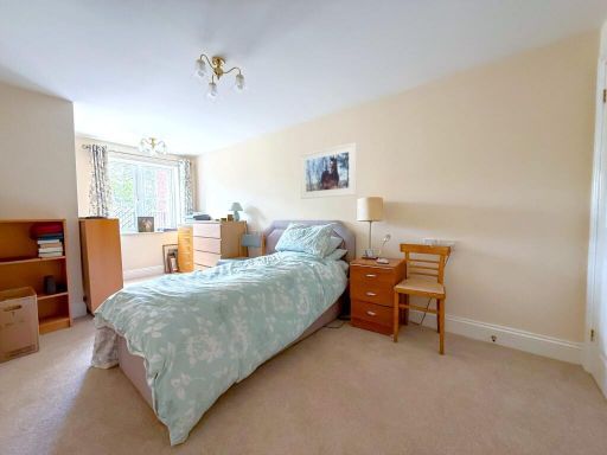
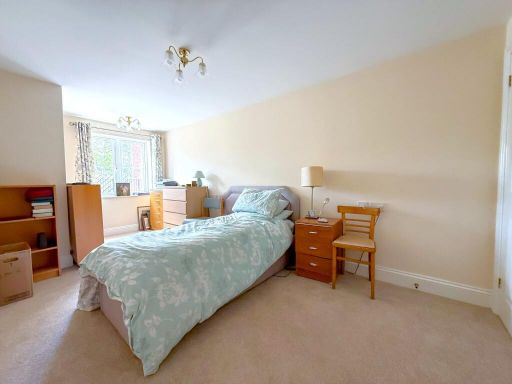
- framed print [300,141,358,200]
